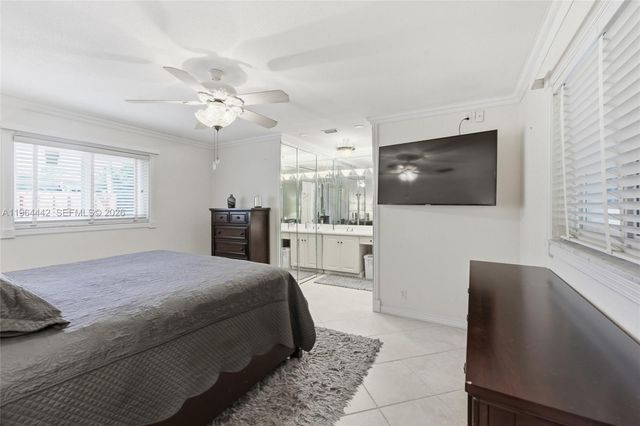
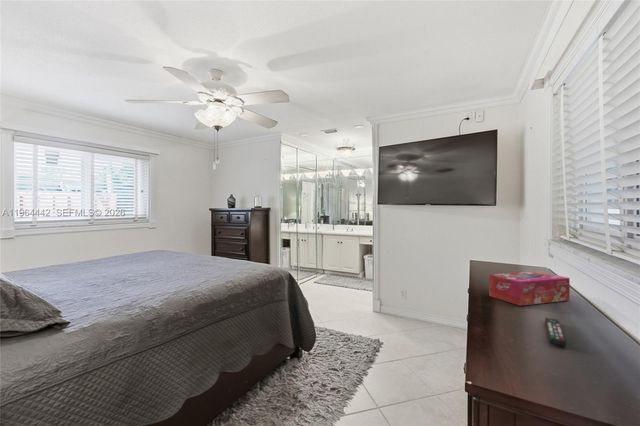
+ remote control [544,317,567,347]
+ tissue box [488,271,571,307]
